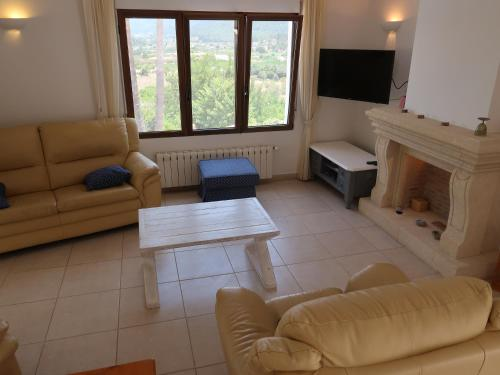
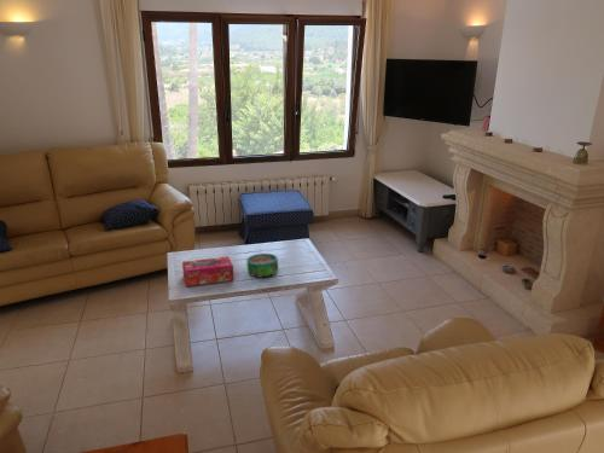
+ decorative bowl [245,252,279,279]
+ tissue box [181,255,234,288]
